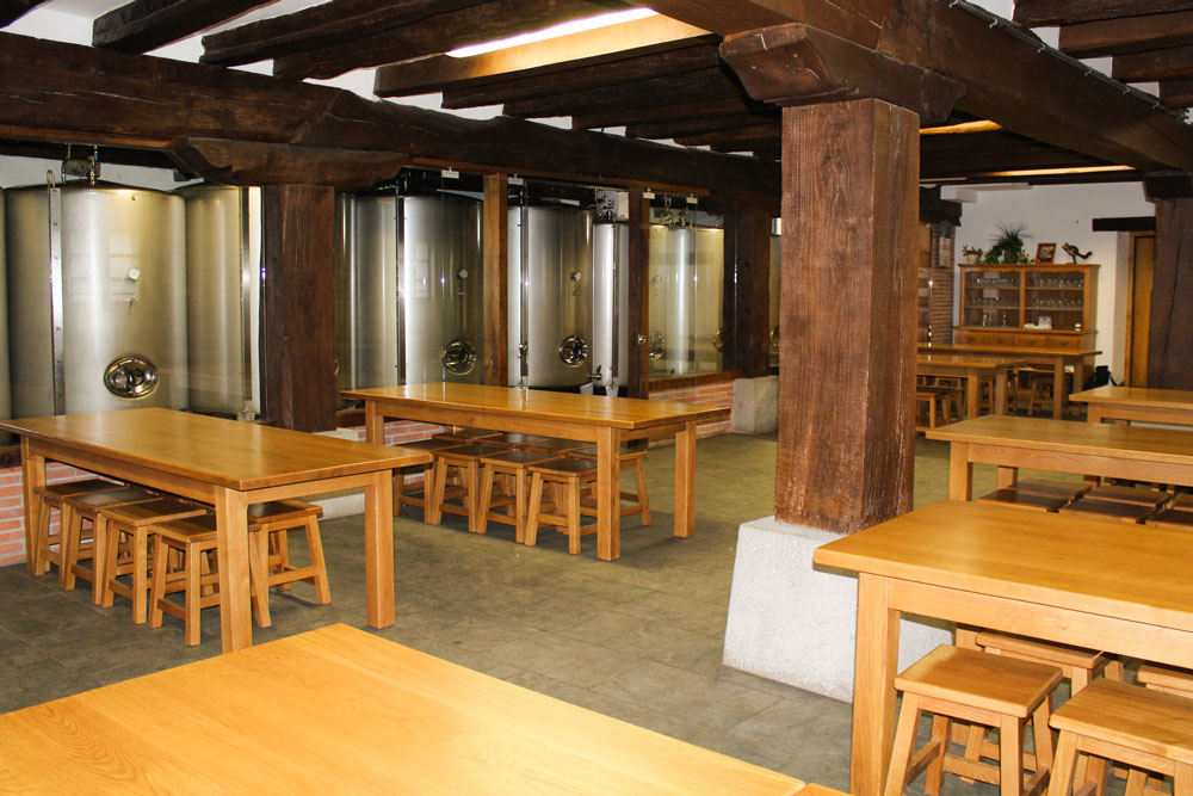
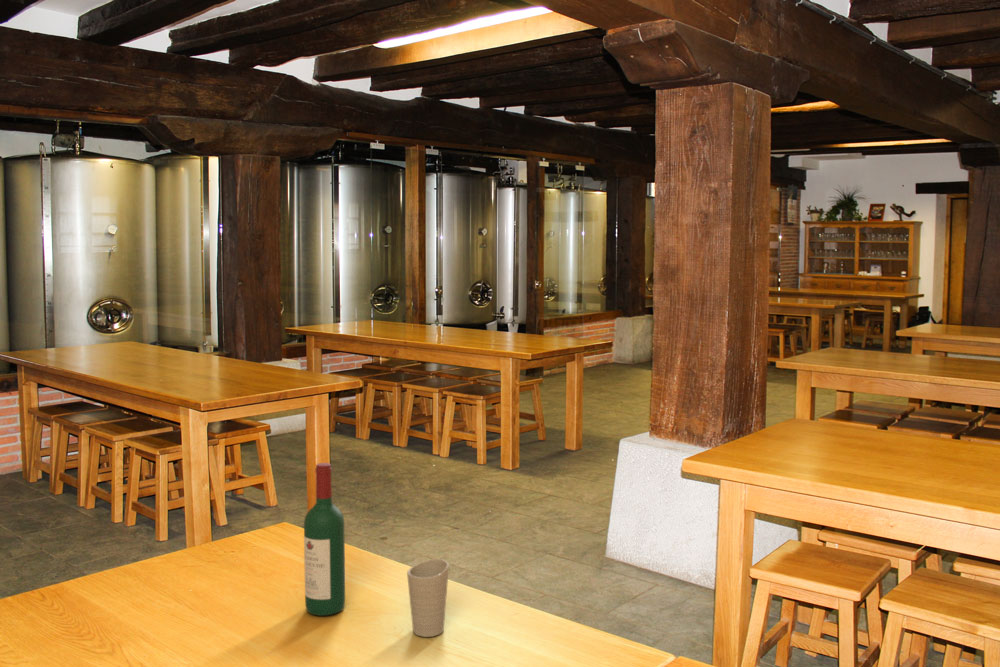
+ cup [406,558,450,638]
+ wine bottle [303,462,346,617]
